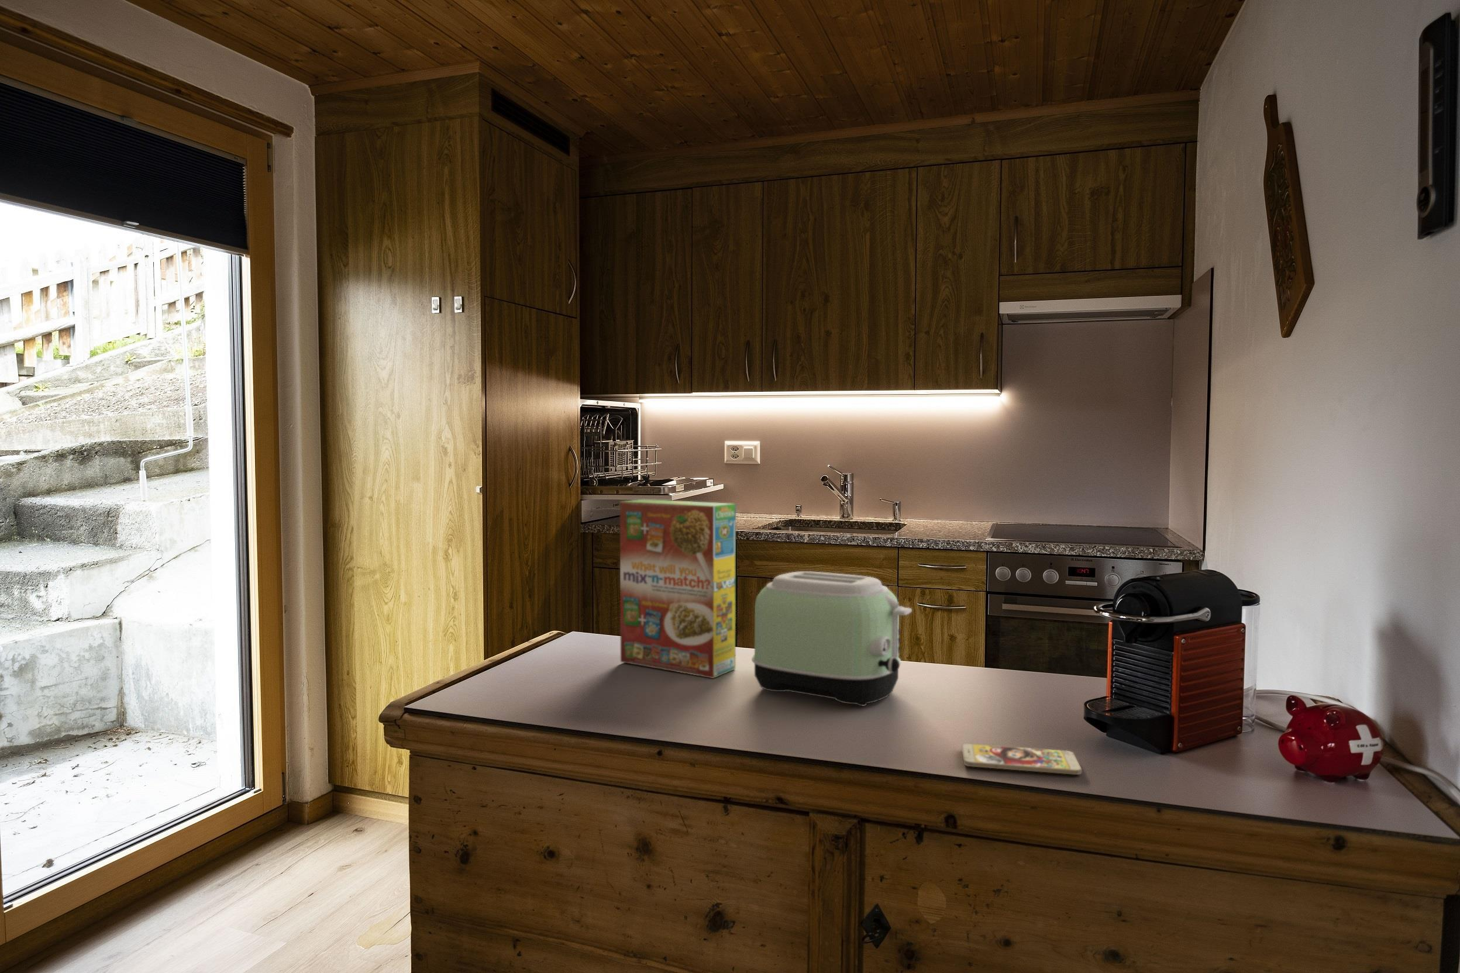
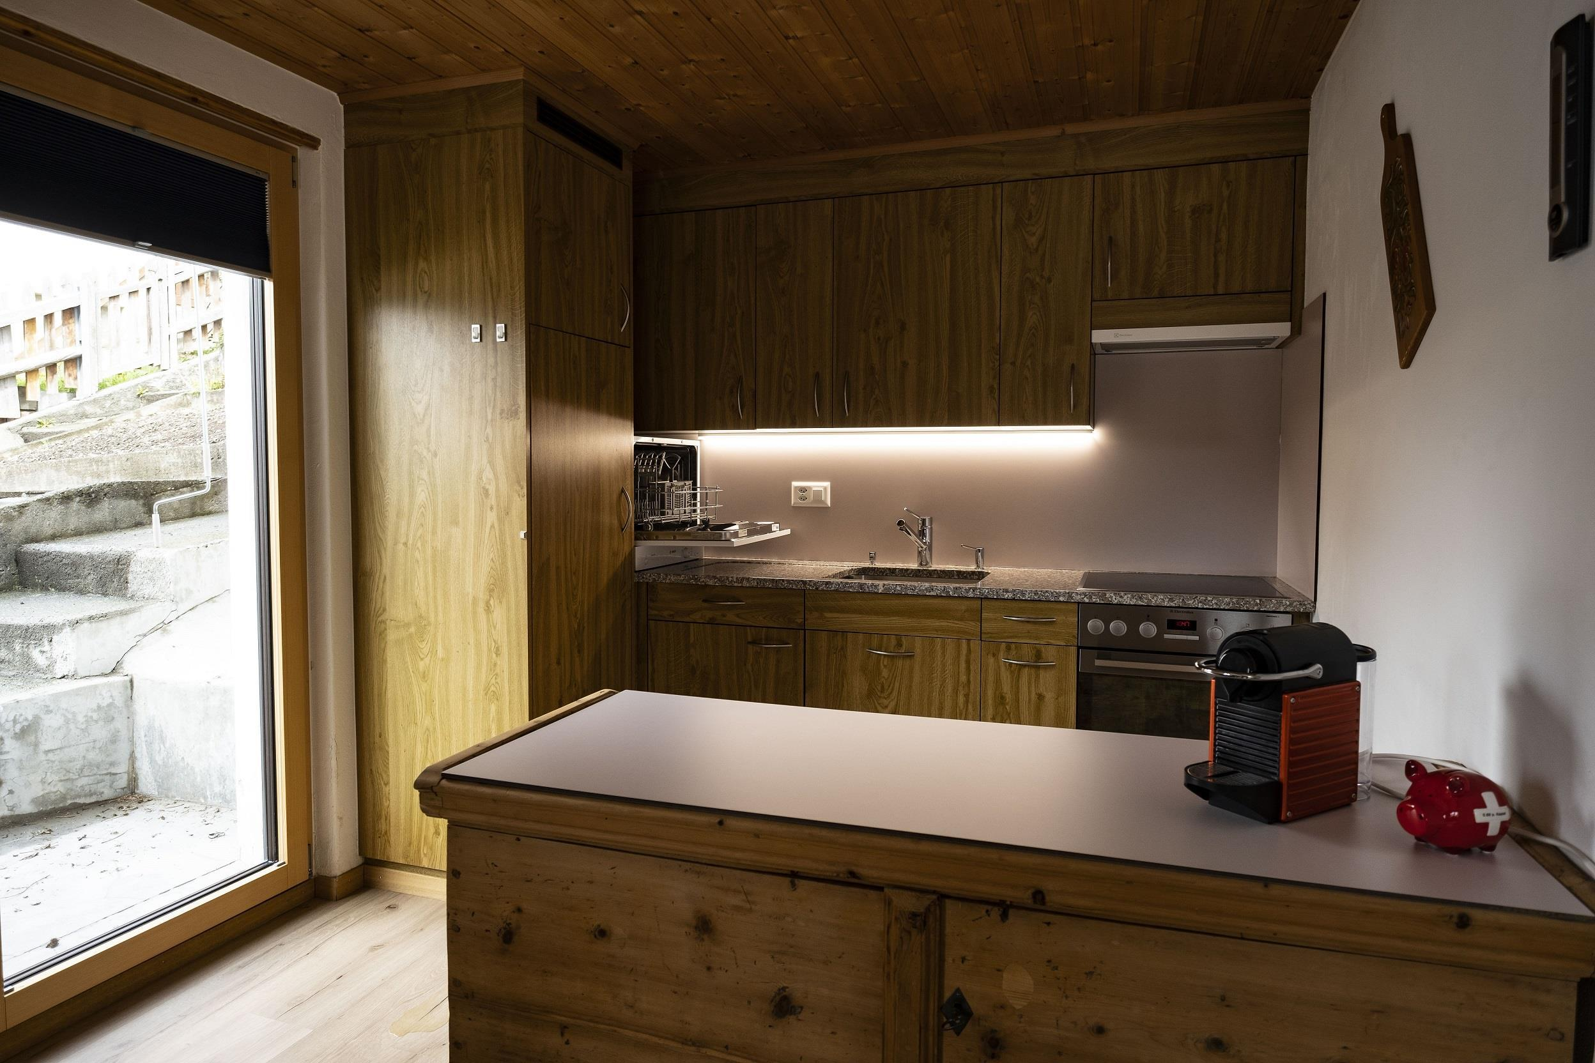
- smartphone [961,743,1082,775]
- cereal box [619,498,737,679]
- toaster [751,571,912,706]
